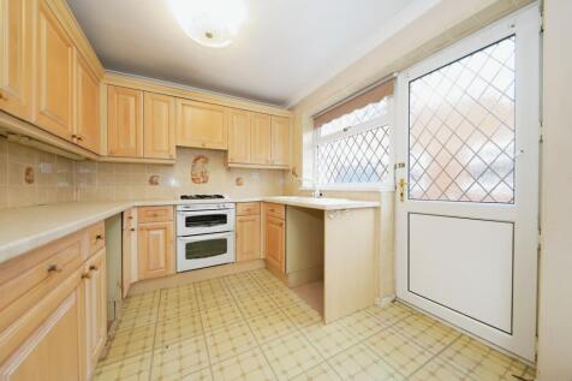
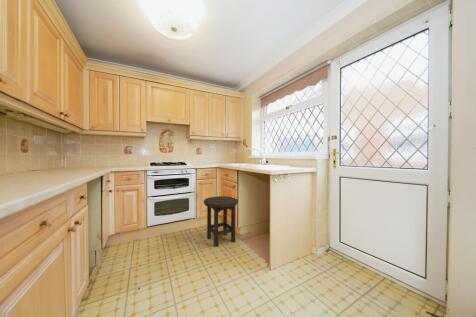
+ stool [203,195,239,248]
